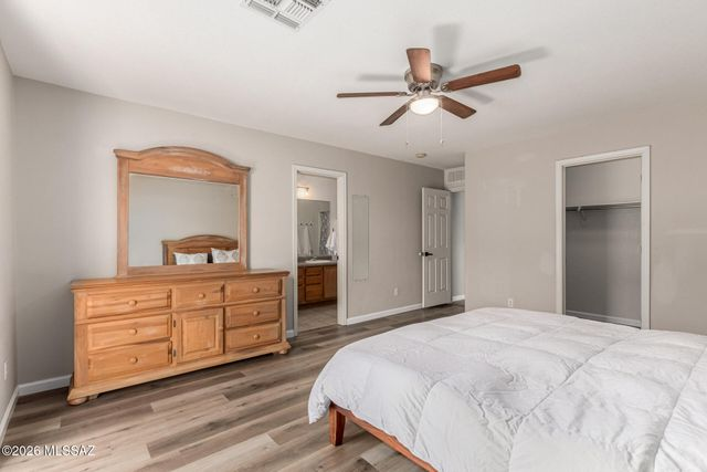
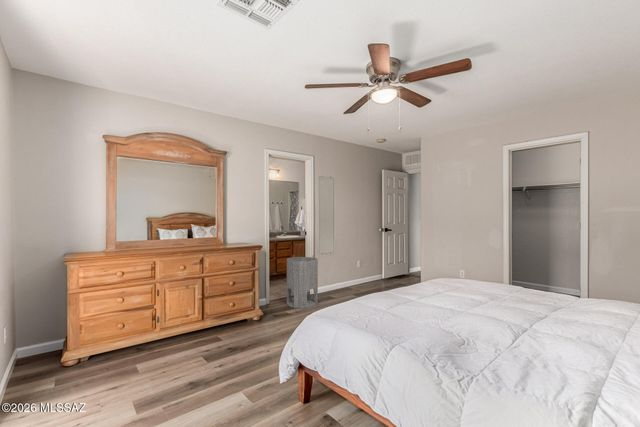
+ cylinder [286,254,319,309]
